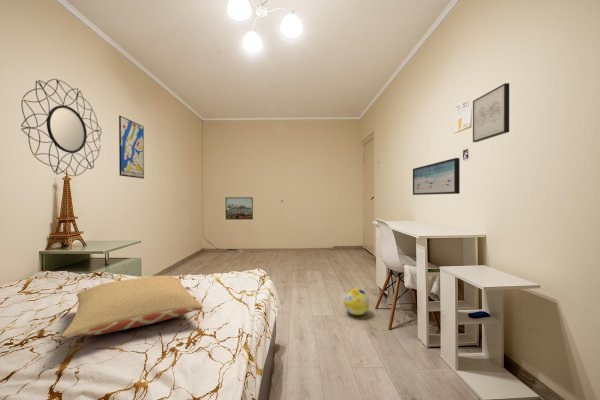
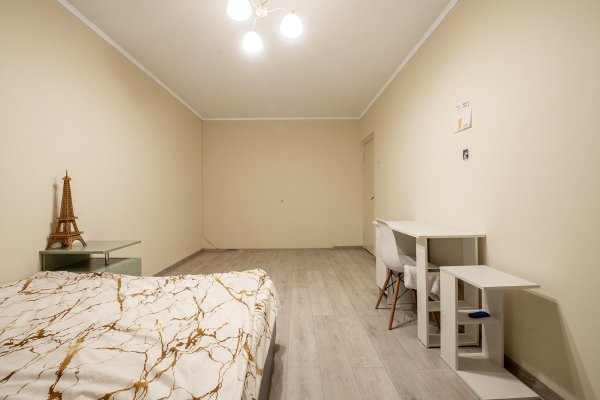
- wall art [118,115,145,180]
- home mirror [20,78,103,177]
- ball [343,288,370,316]
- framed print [225,196,254,221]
- wall art [472,82,510,143]
- wall art [412,157,461,196]
- pillow [61,275,204,339]
